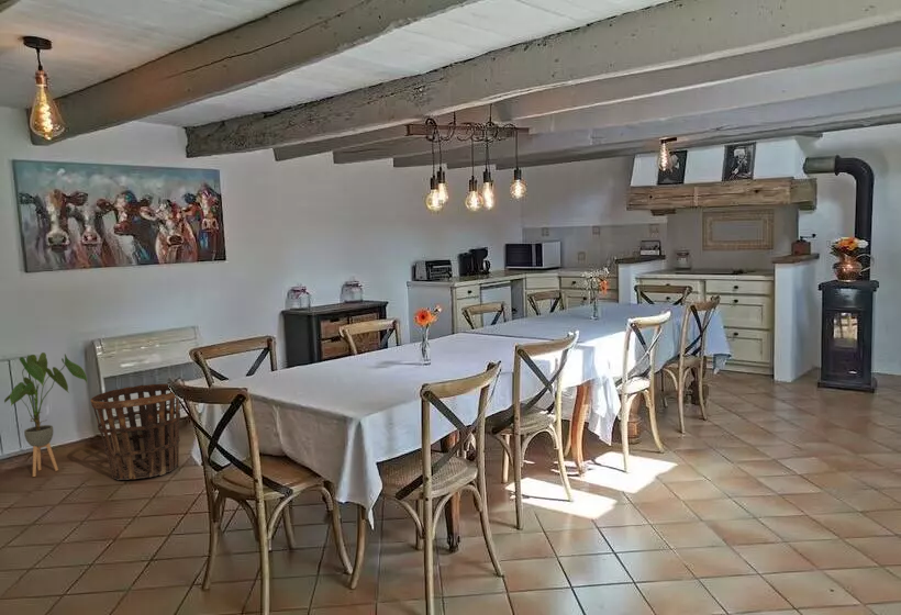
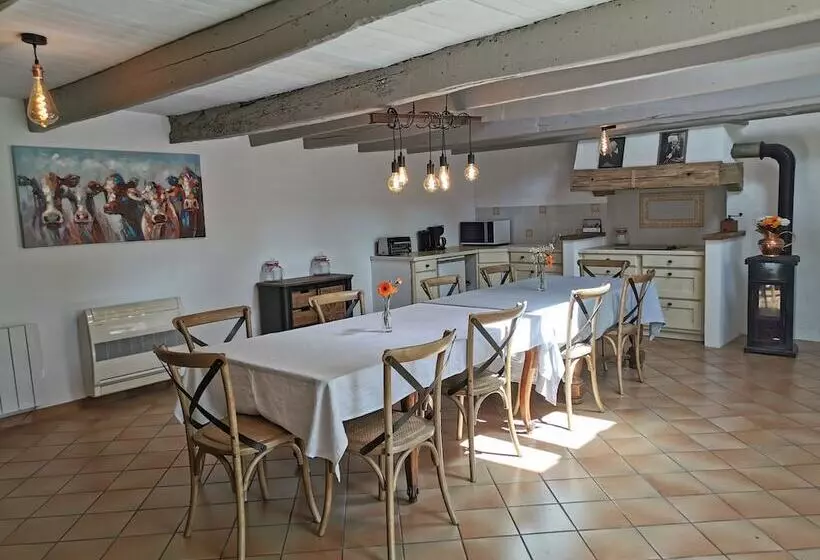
- house plant [3,351,89,478]
- basket [90,383,181,481]
